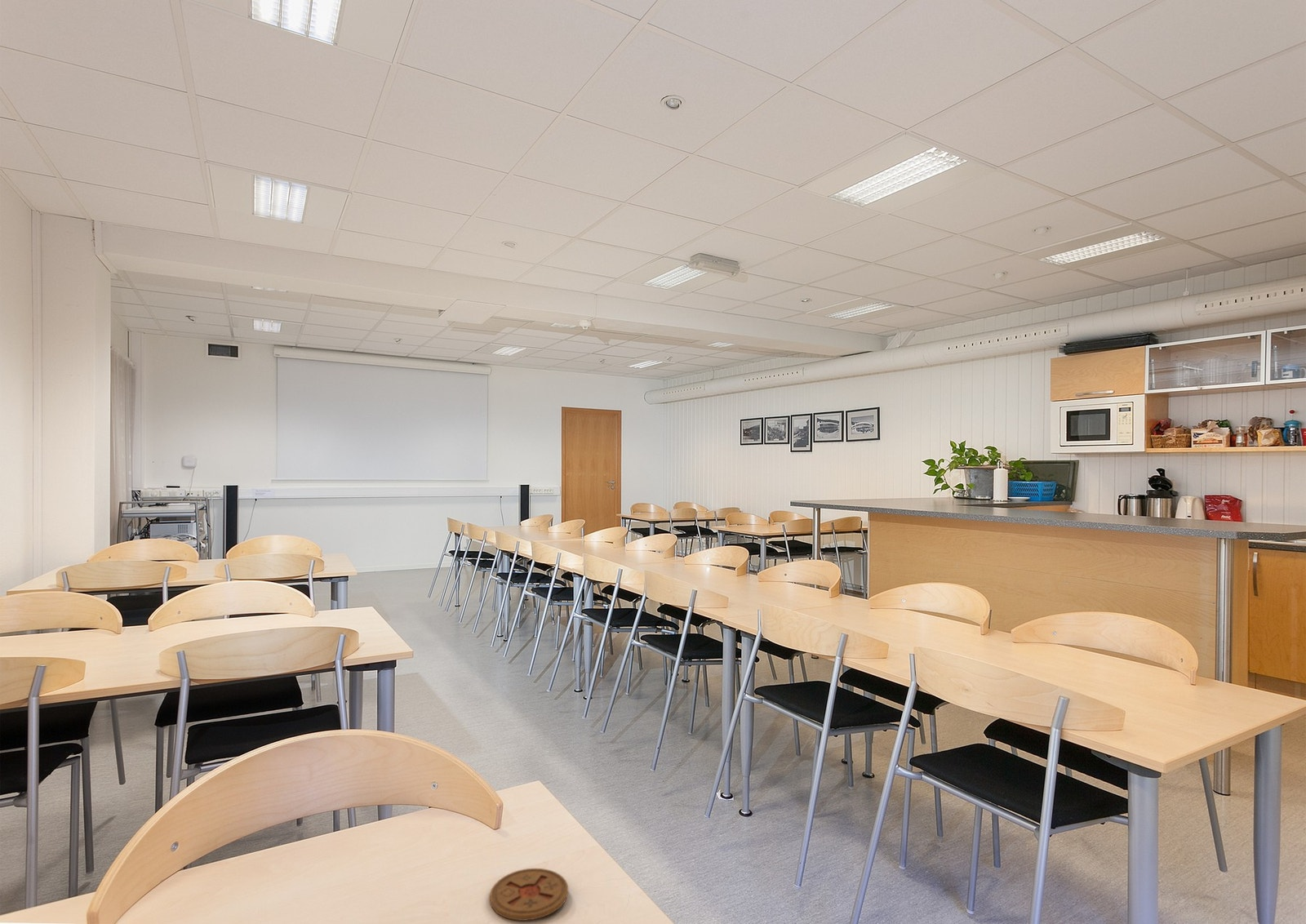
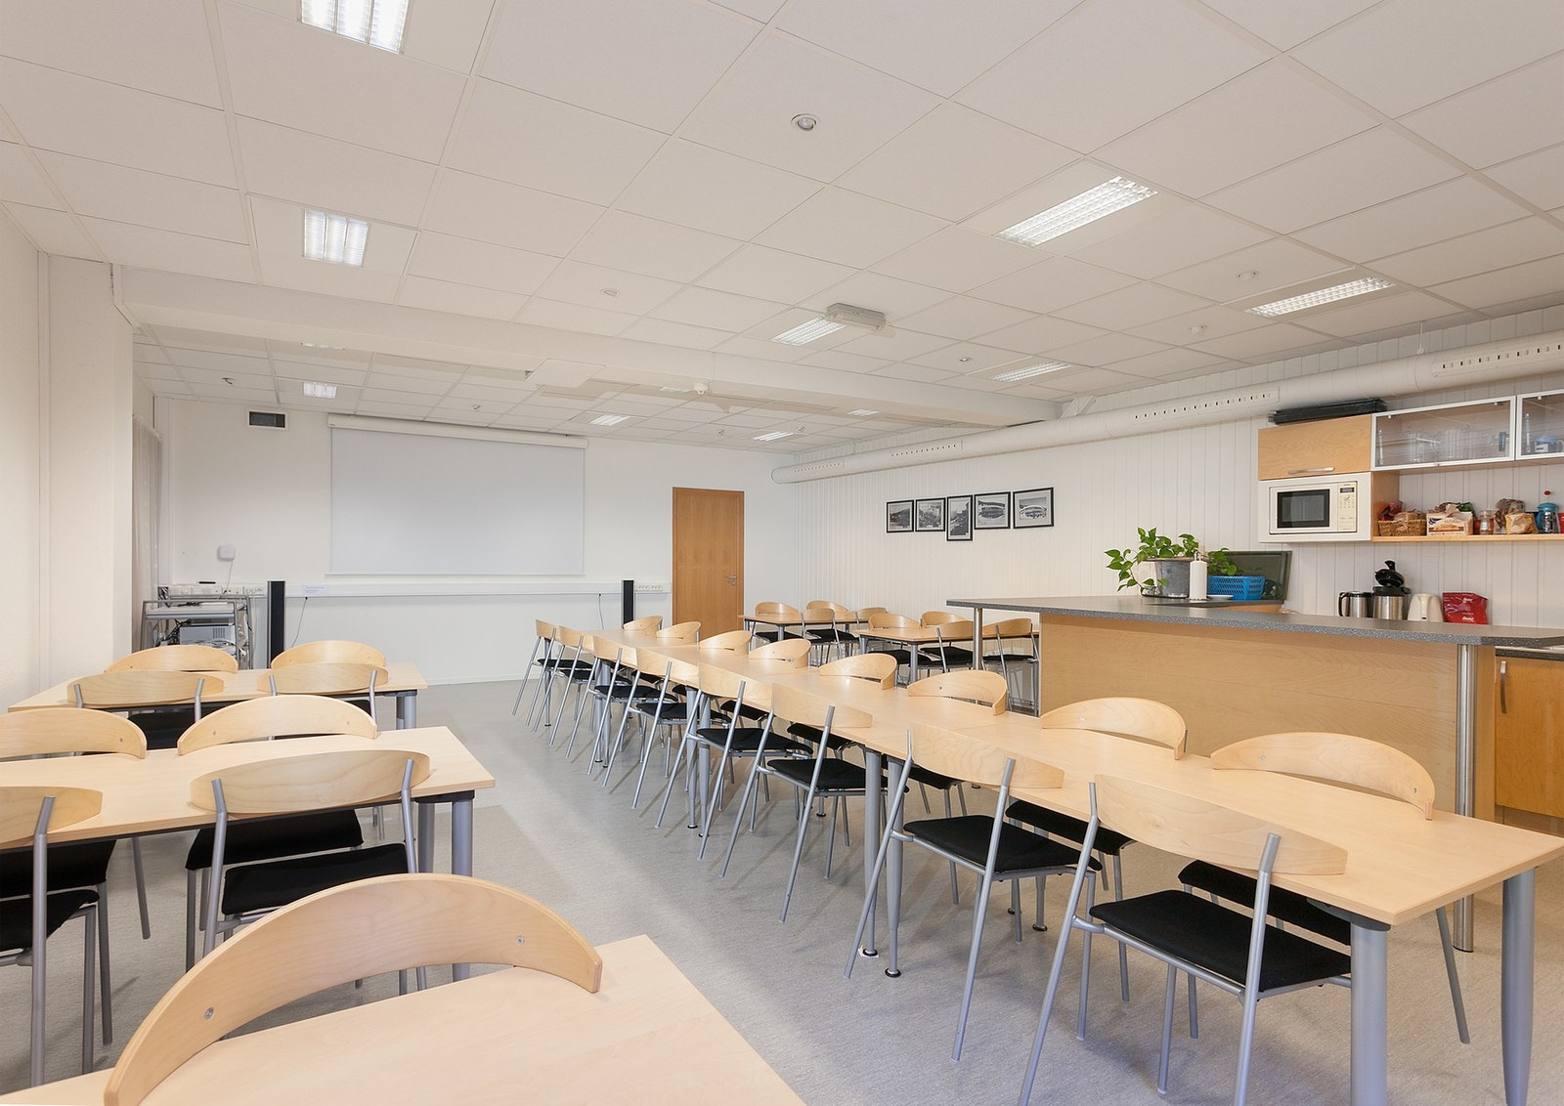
- coaster [489,868,569,922]
